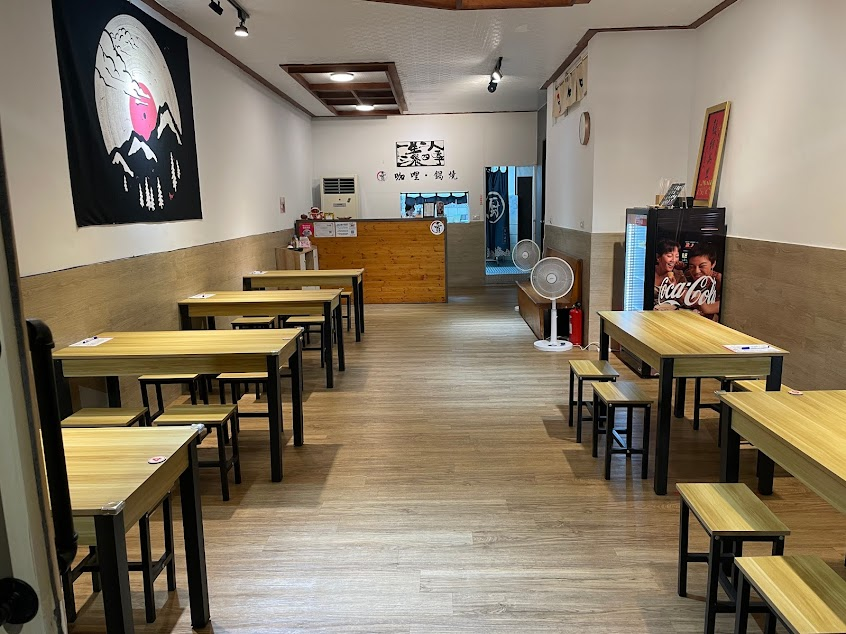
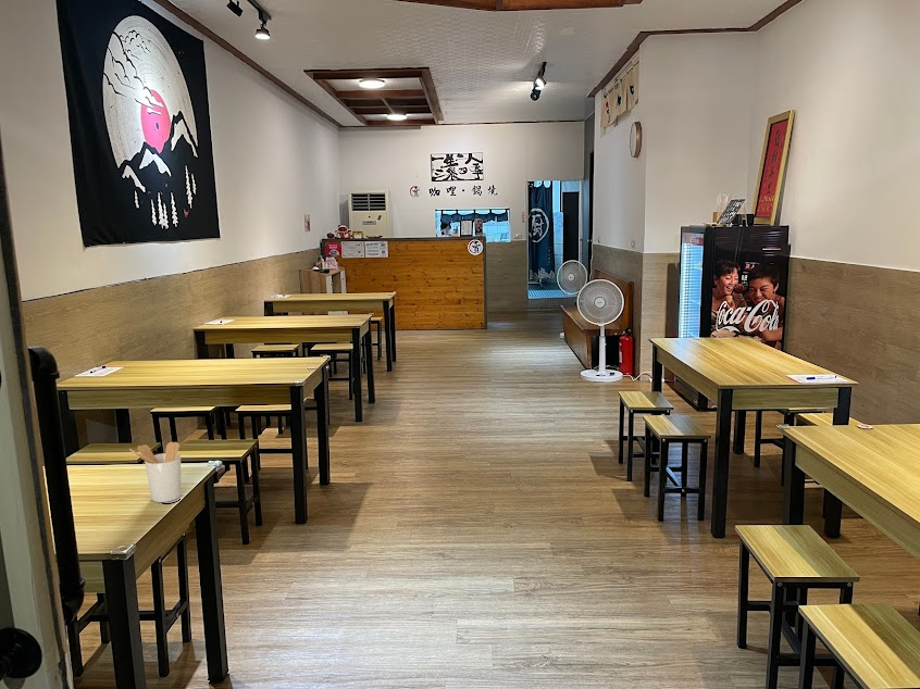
+ utensil holder [128,441,183,503]
